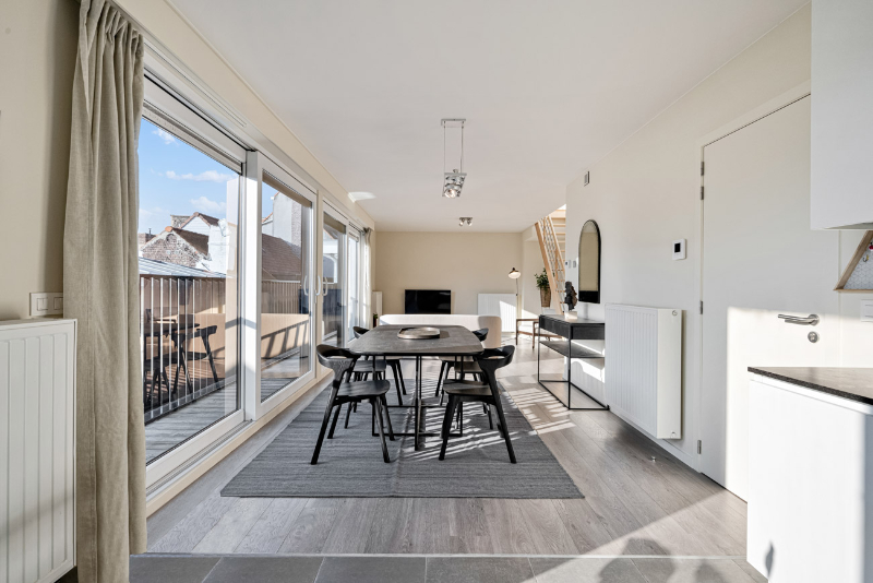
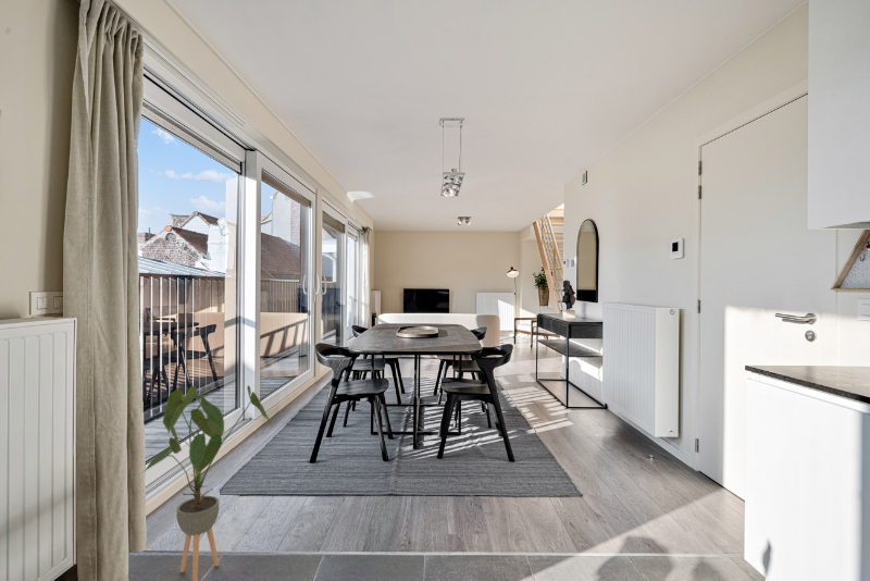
+ house plant [140,384,272,581]
